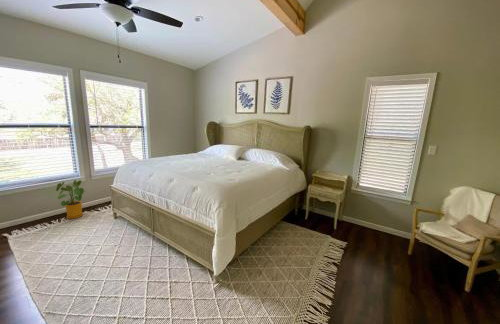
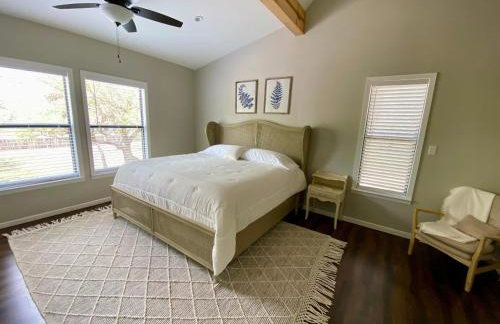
- house plant [55,179,85,220]
